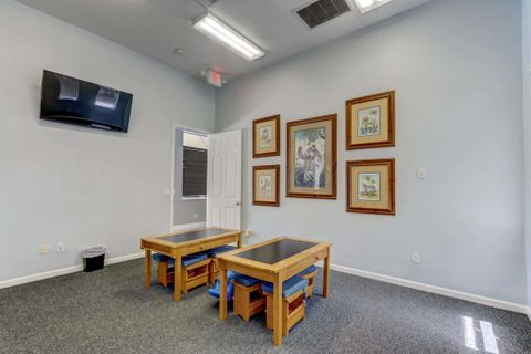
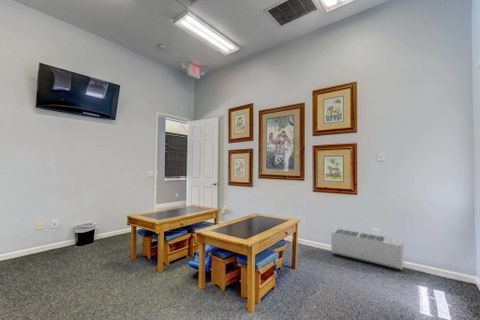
+ air conditioner [330,227,404,271]
